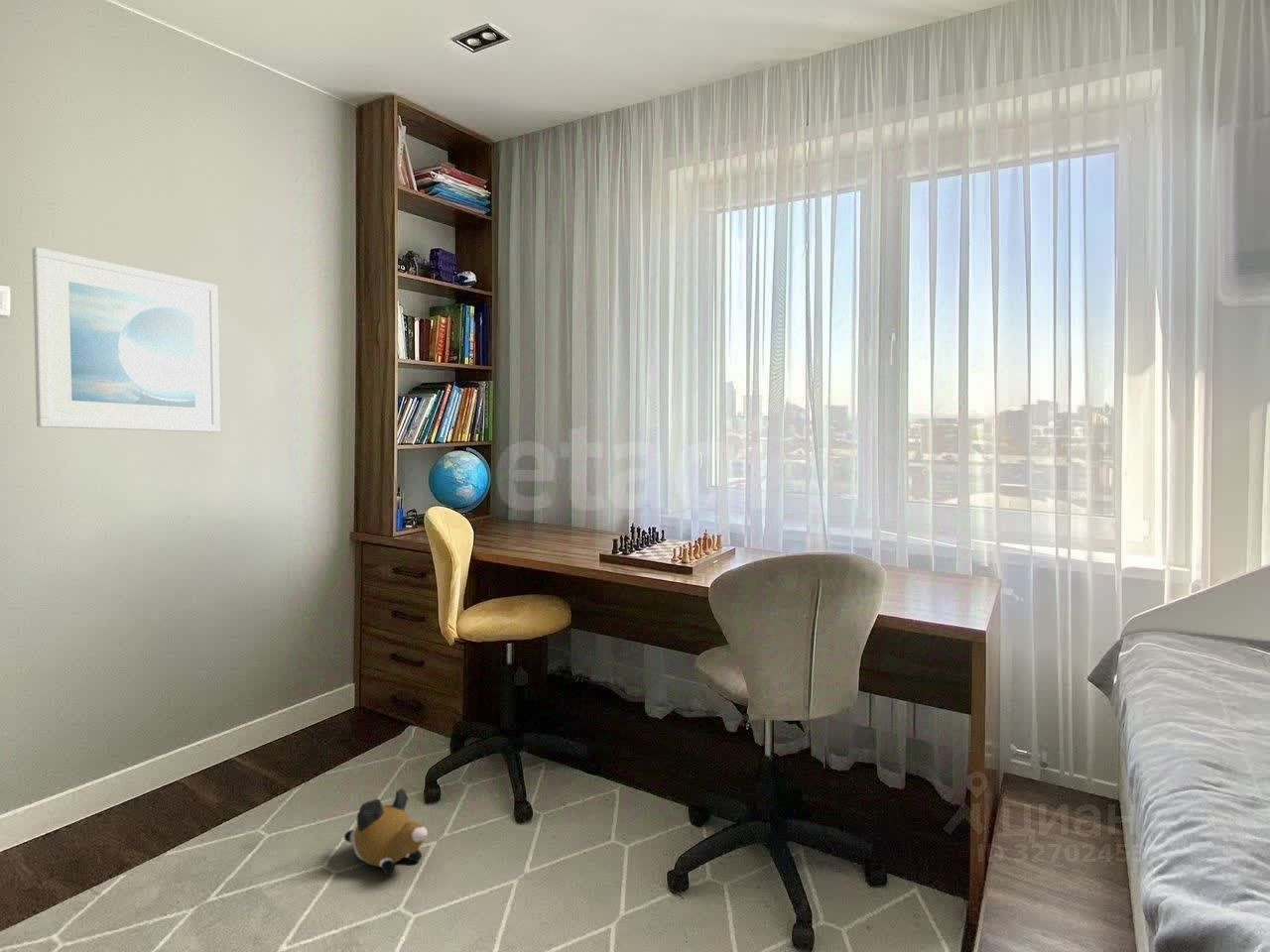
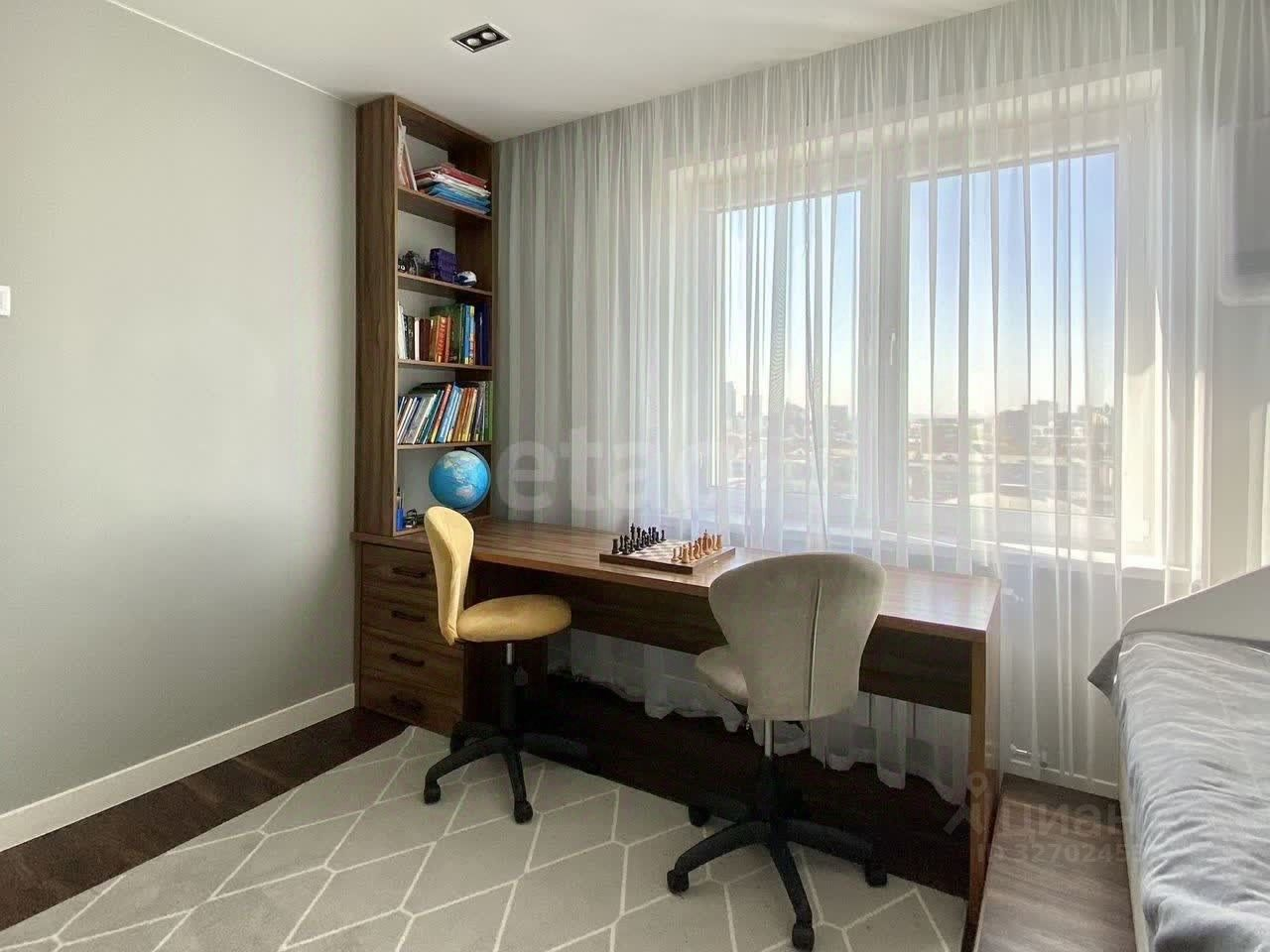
- plush toy [343,787,429,877]
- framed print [31,246,221,433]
